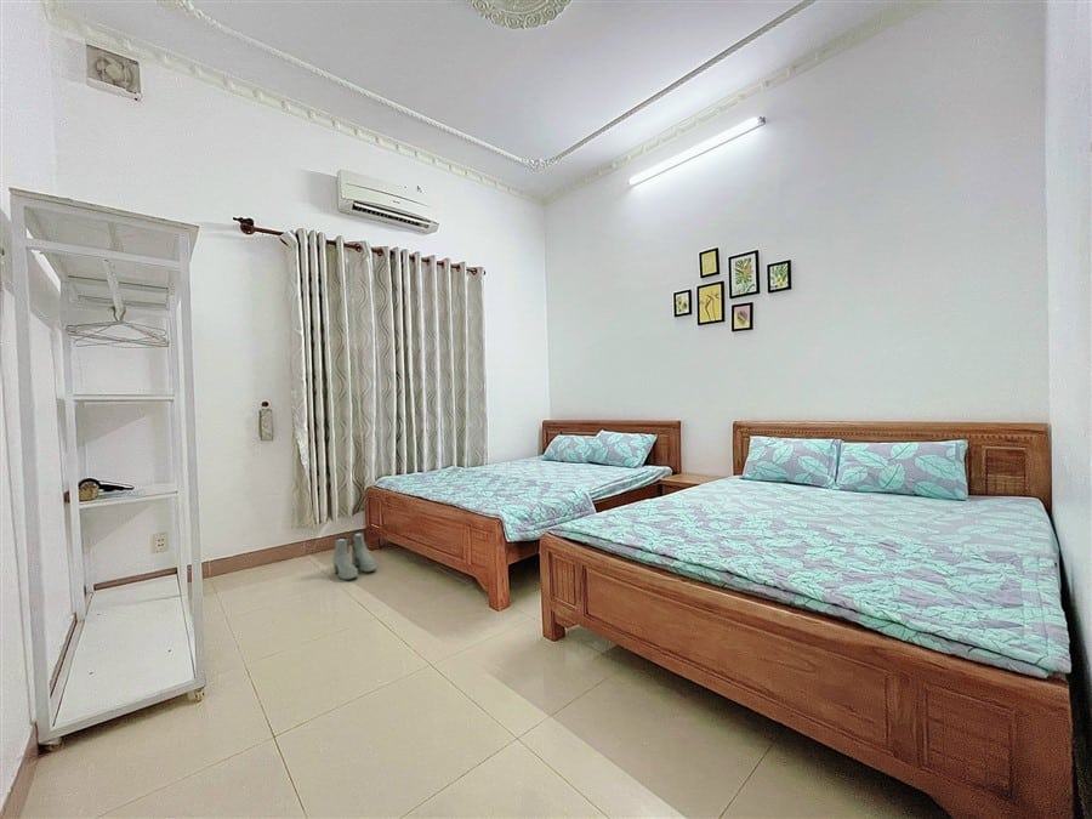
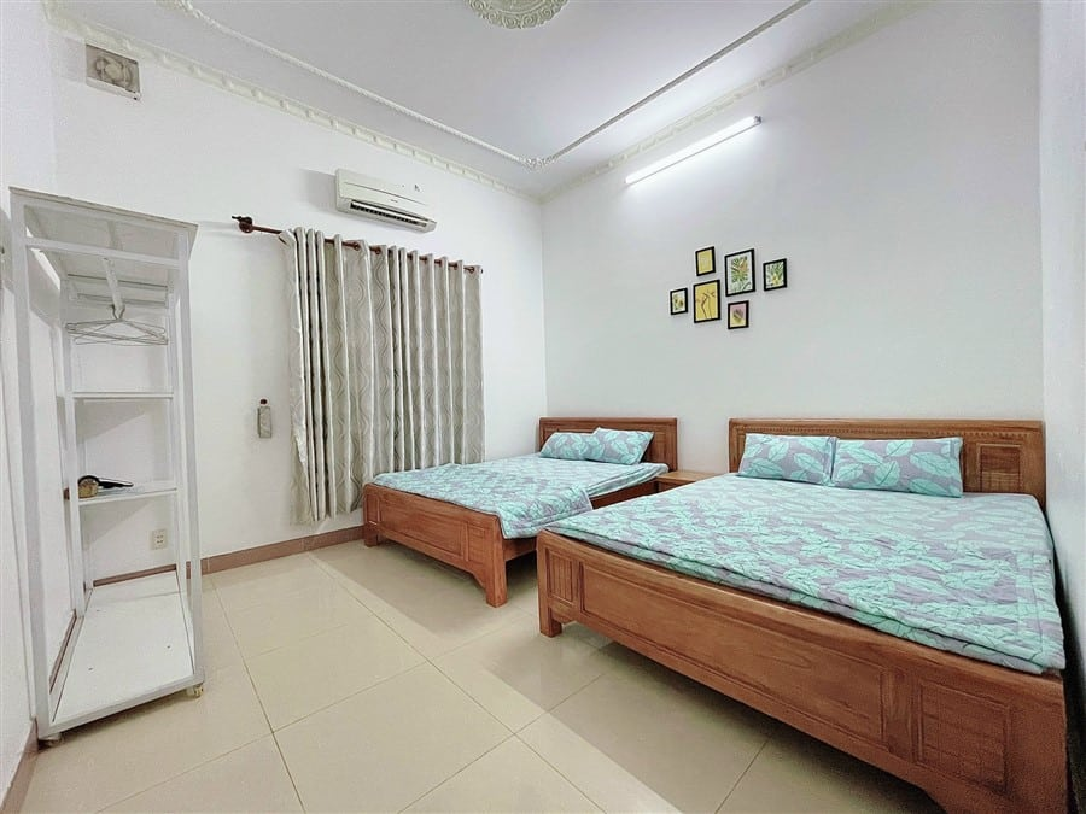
- boots [331,530,377,581]
